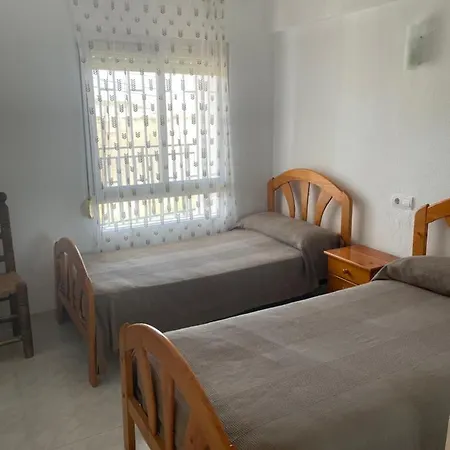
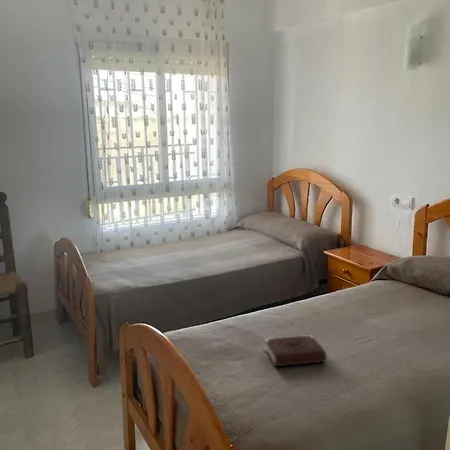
+ book [264,334,327,367]
